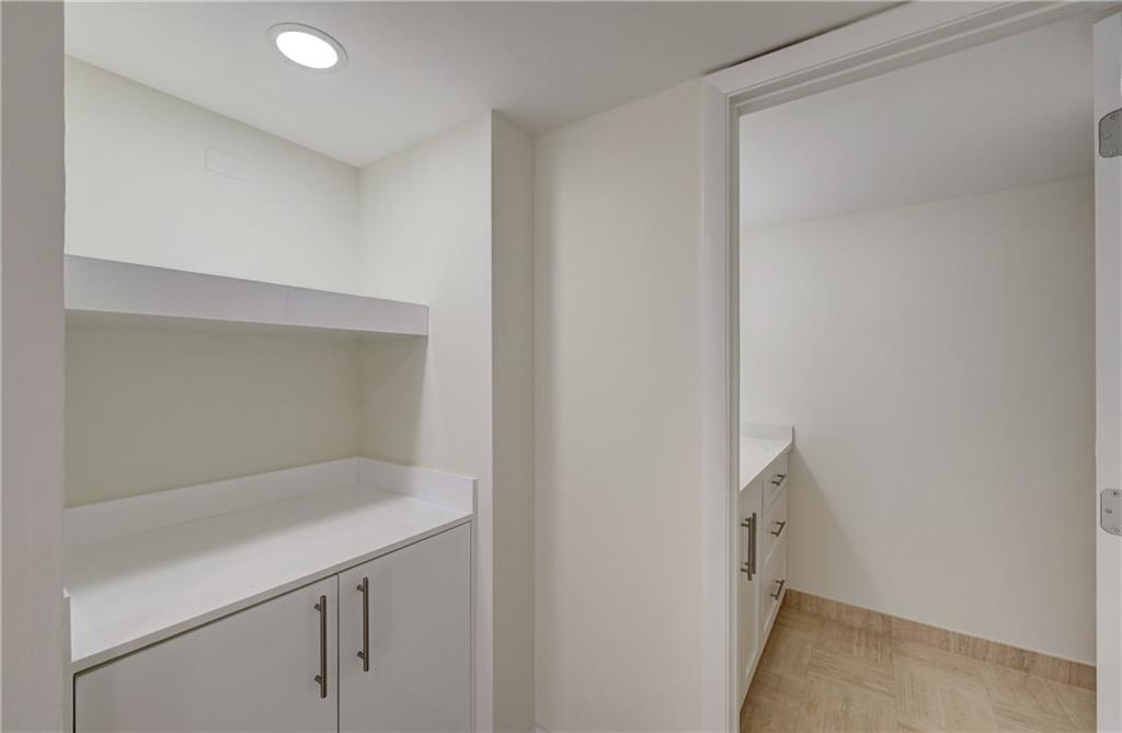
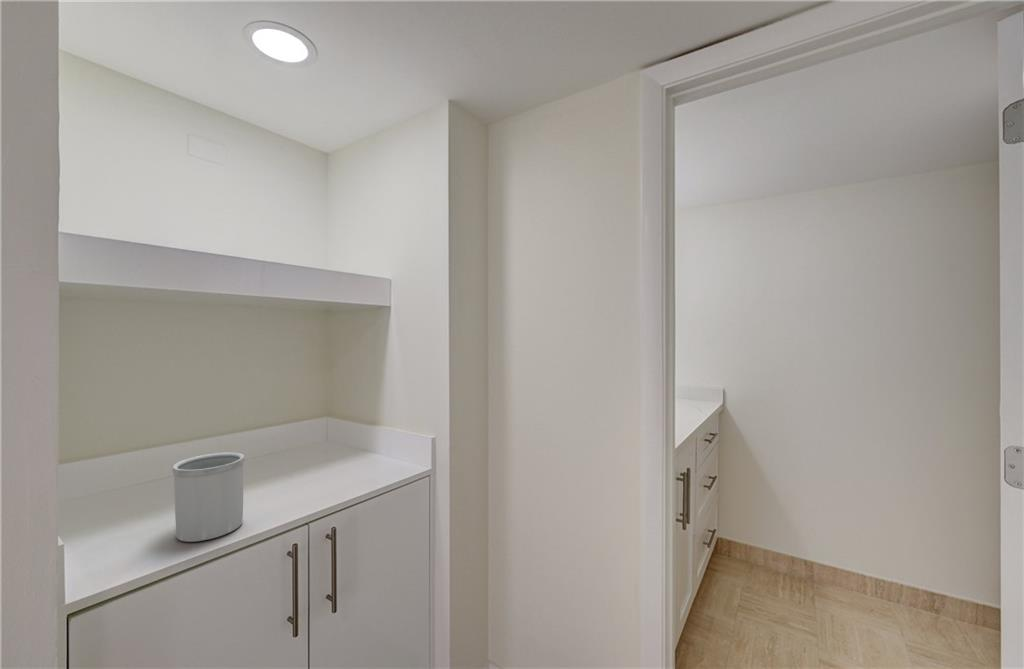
+ utensil holder [171,451,245,543]
